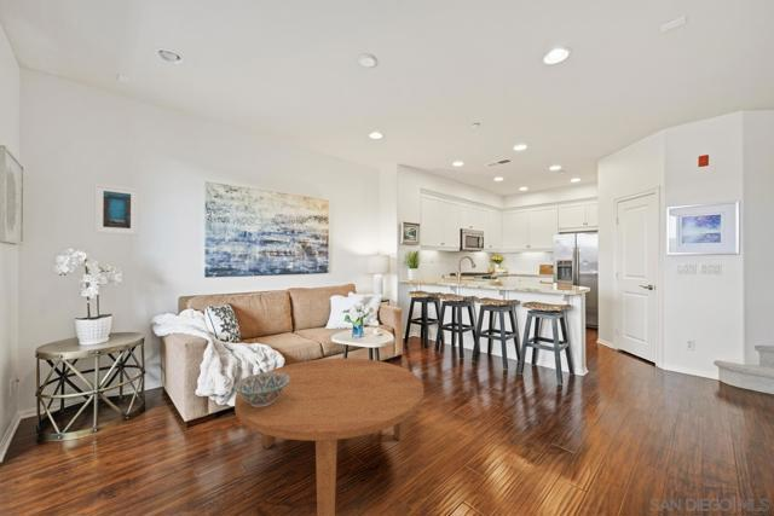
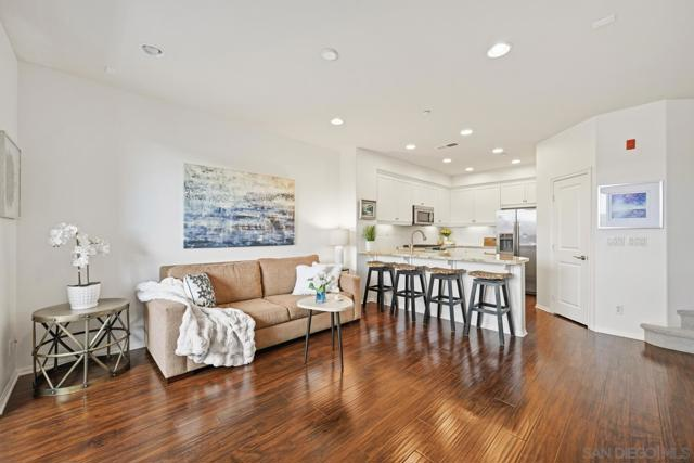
- coffee table [233,358,424,516]
- decorative bowl [232,372,290,407]
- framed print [93,182,139,236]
